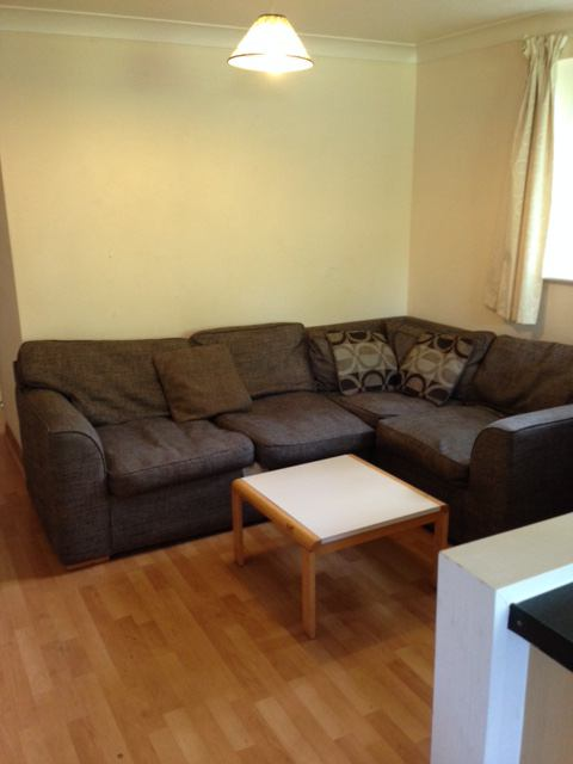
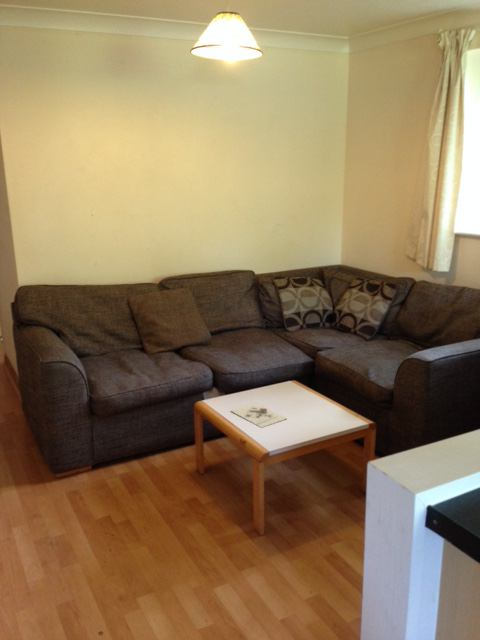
+ architectural model [231,402,288,429]
